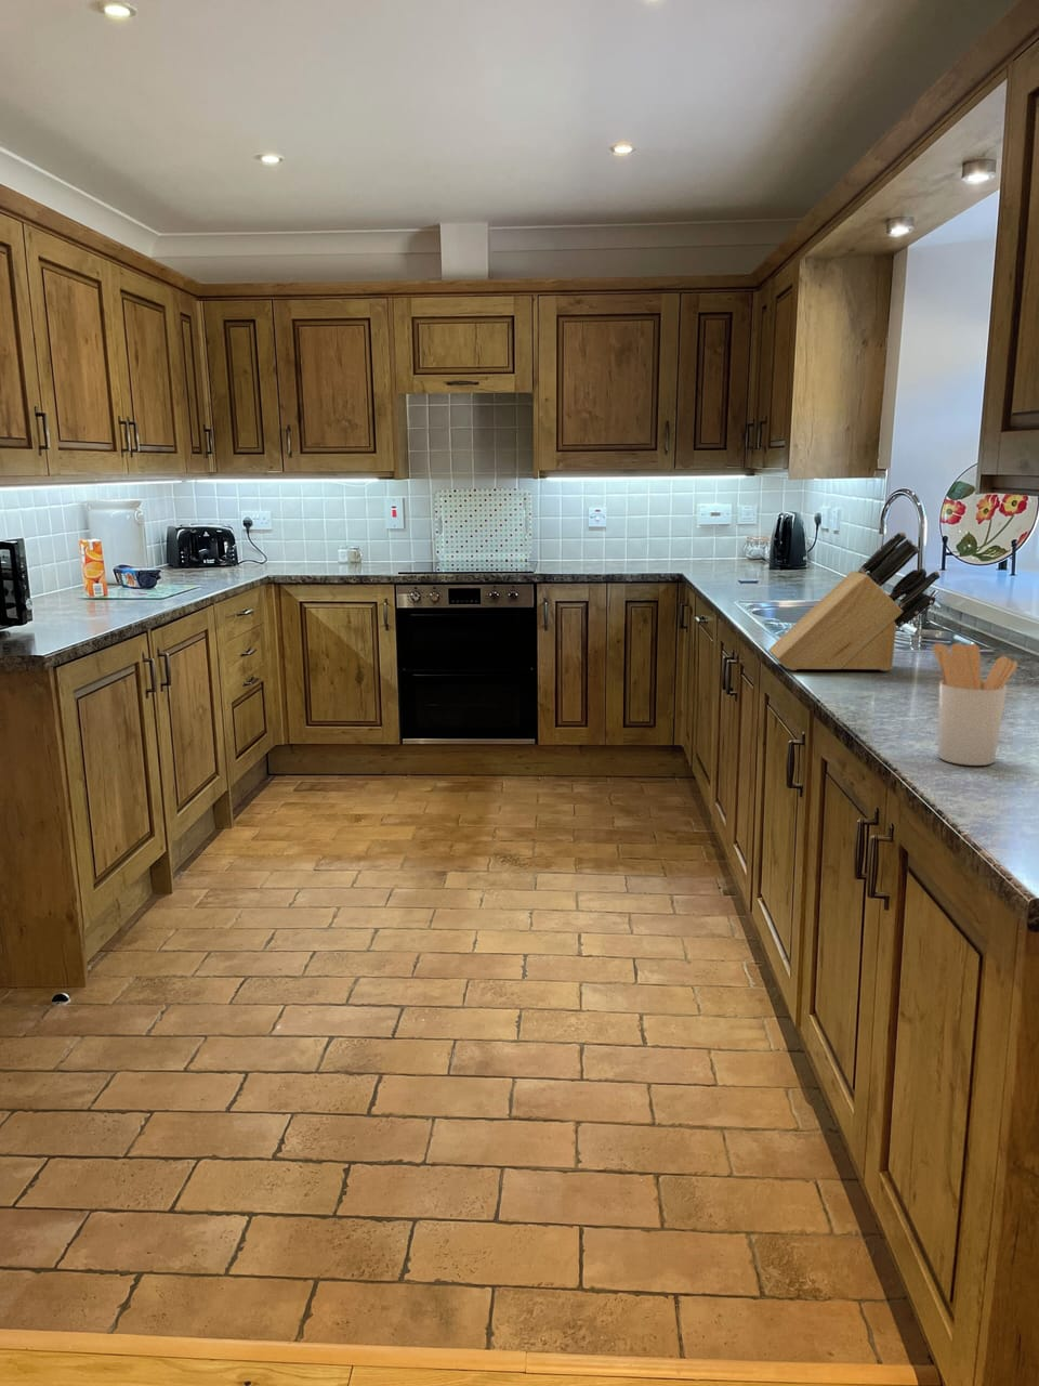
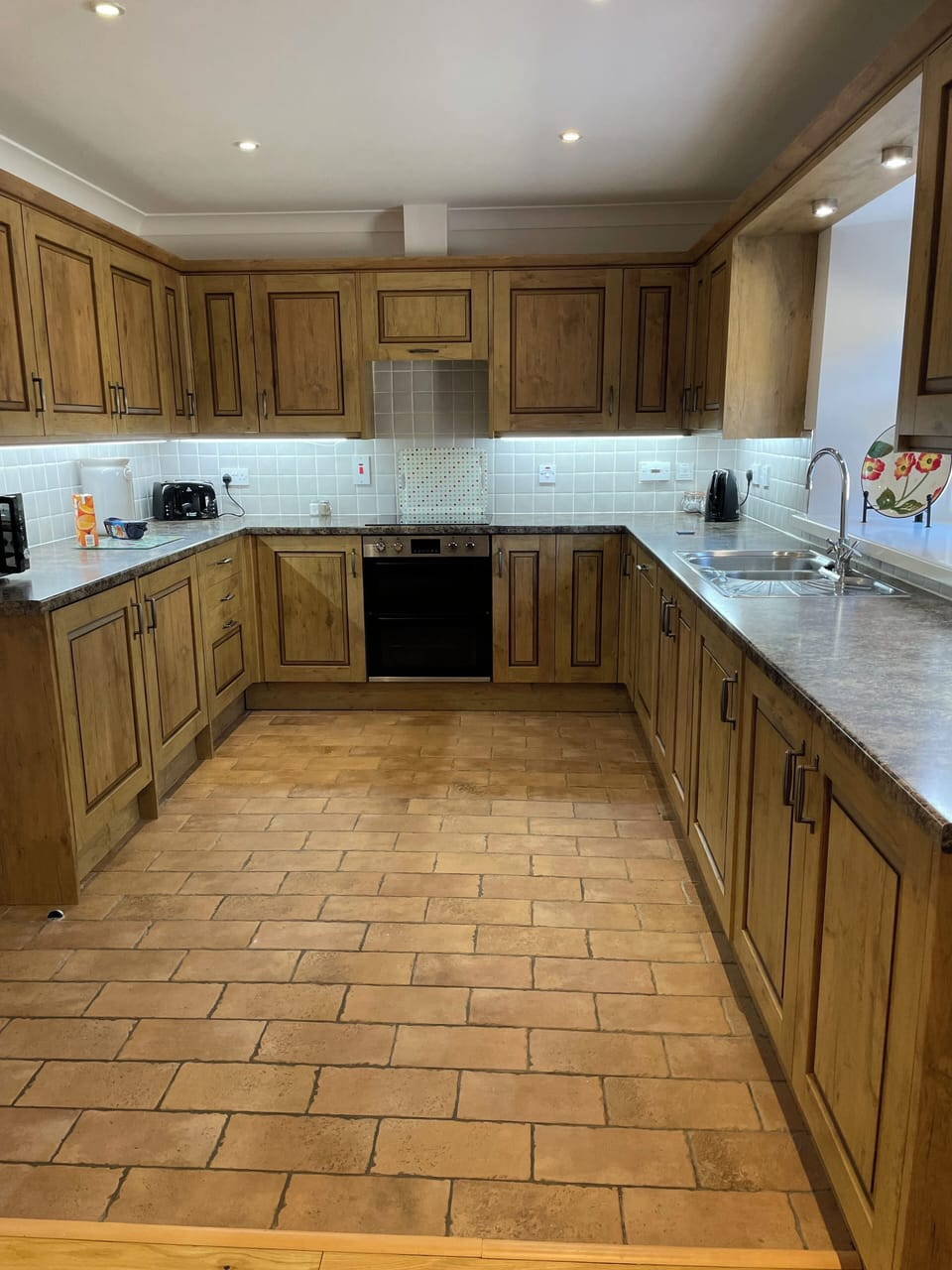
- utensil holder [932,642,1018,766]
- knife block [767,530,942,672]
